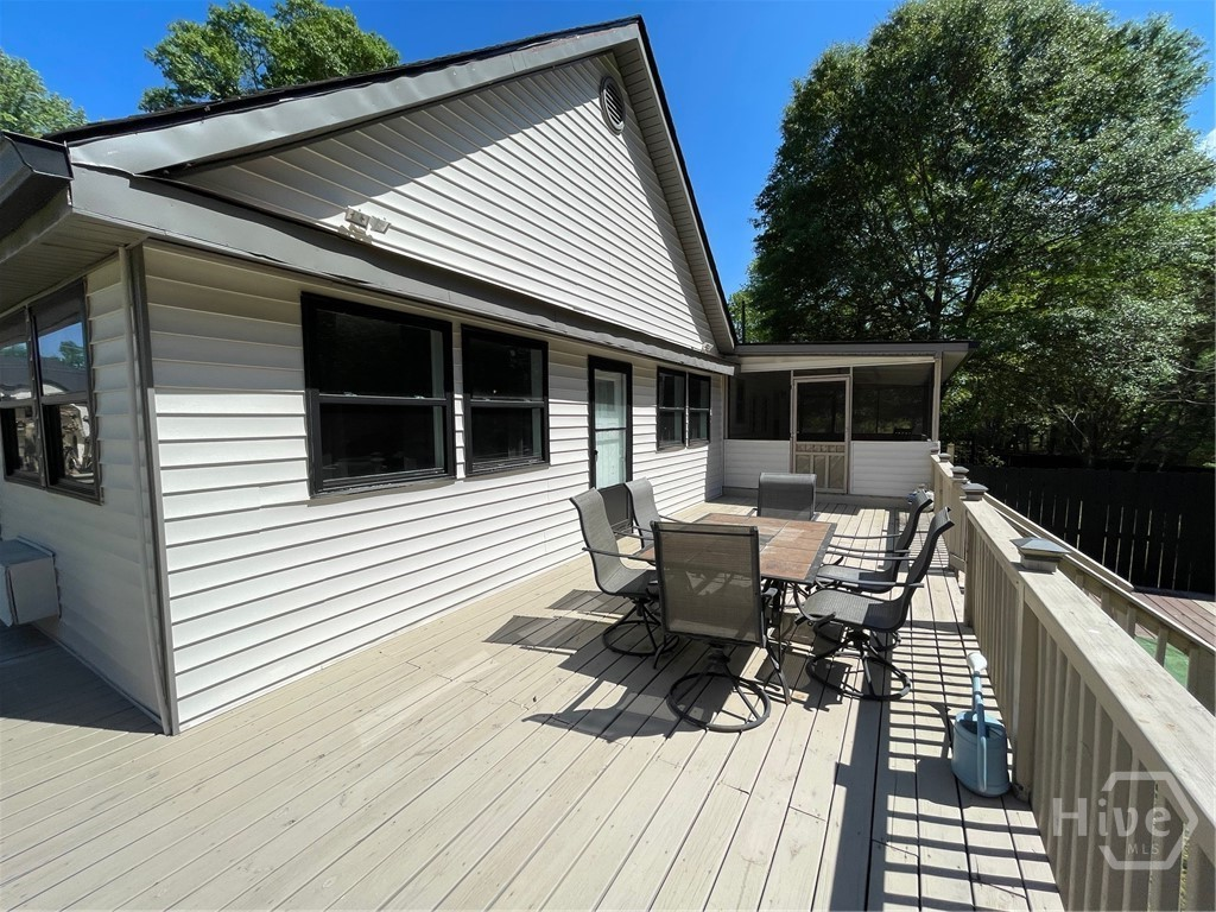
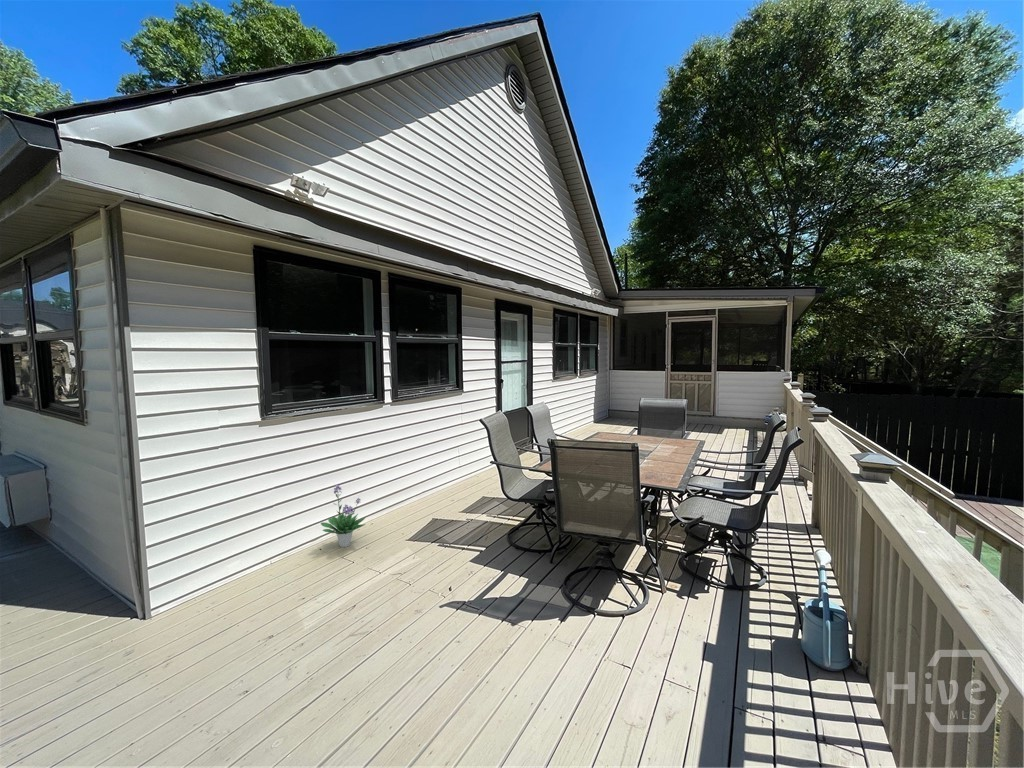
+ potted plant [320,484,368,548]
